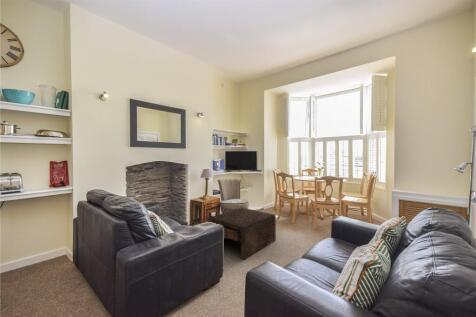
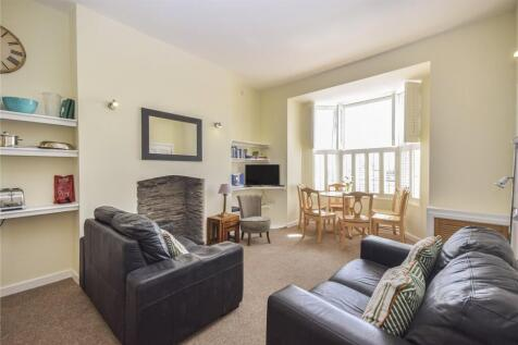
- coffee table [207,207,277,261]
